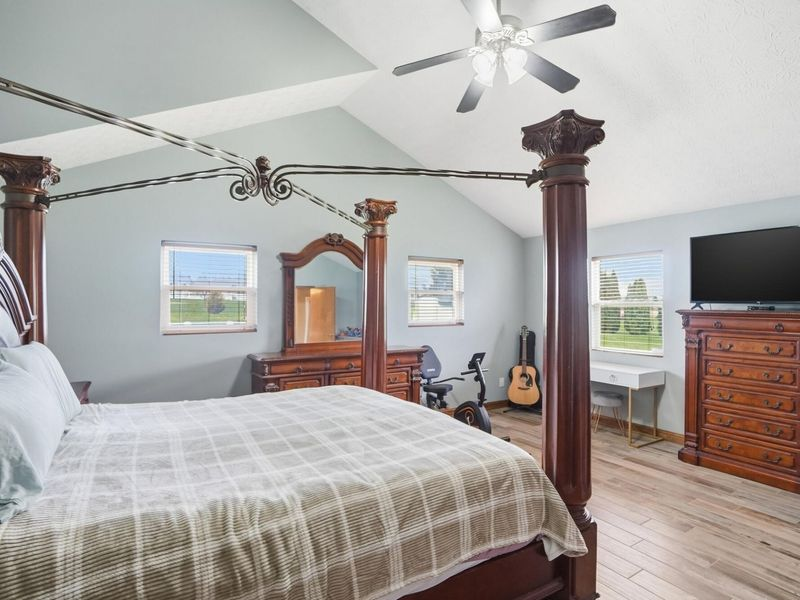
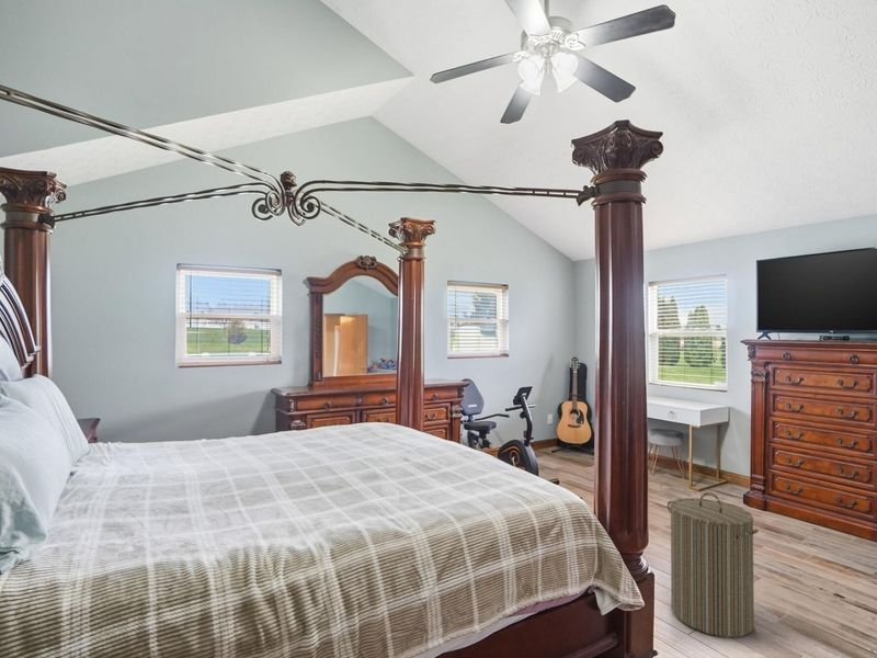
+ laundry hamper [667,491,760,638]
